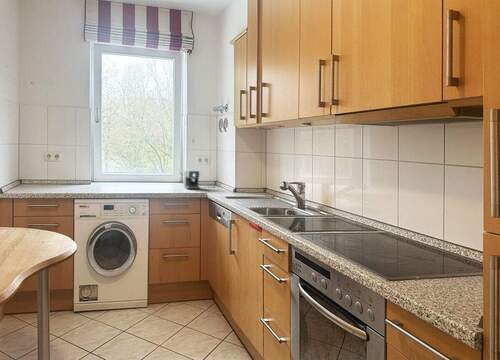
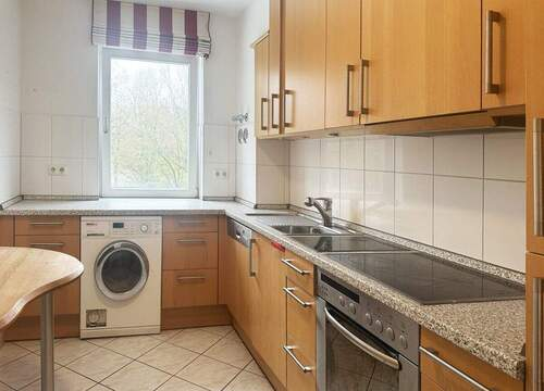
- coffee maker [183,169,216,190]
